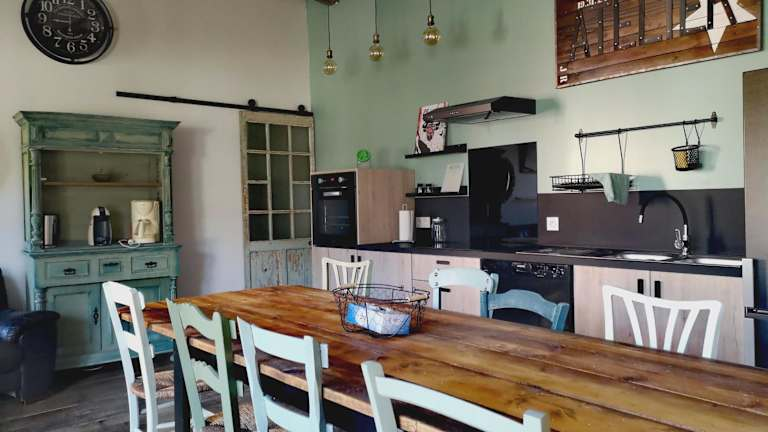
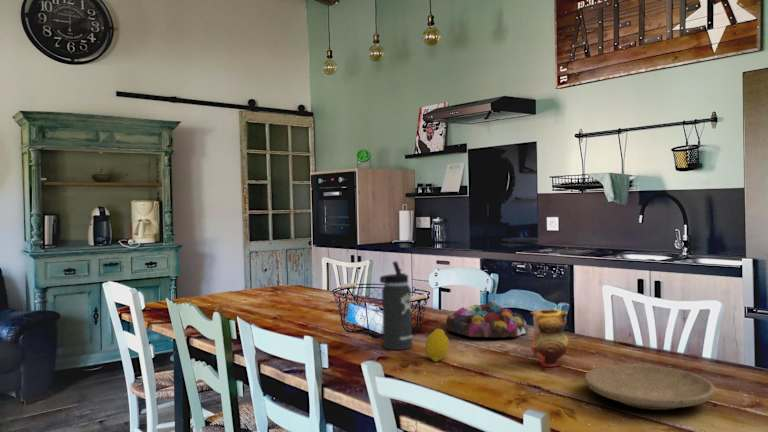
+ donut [445,300,529,338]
+ plate [584,364,716,411]
+ teapot [529,308,570,368]
+ thermos bottle [379,260,413,351]
+ fruit [424,328,450,363]
